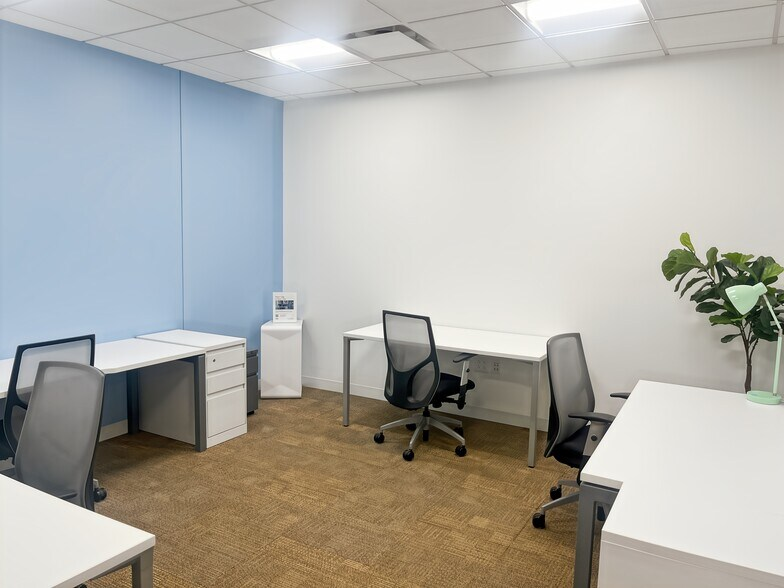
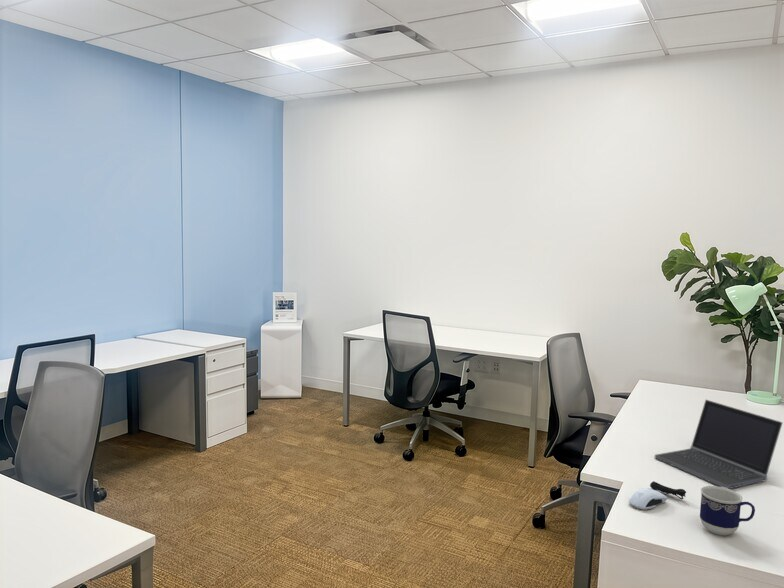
+ computer mouse [628,480,687,511]
+ cup [699,485,756,536]
+ laptop computer [654,399,784,490]
